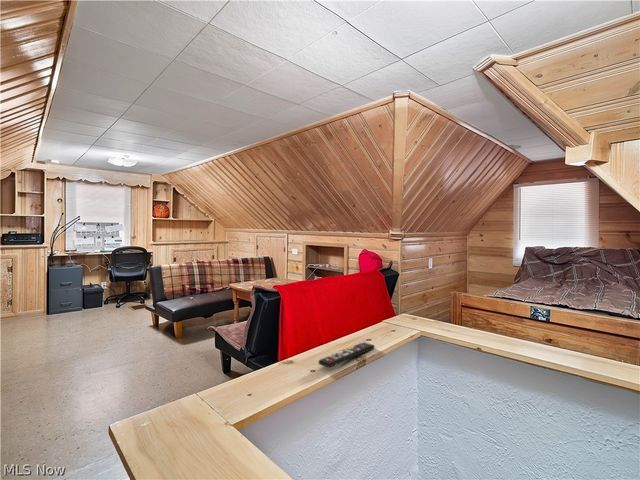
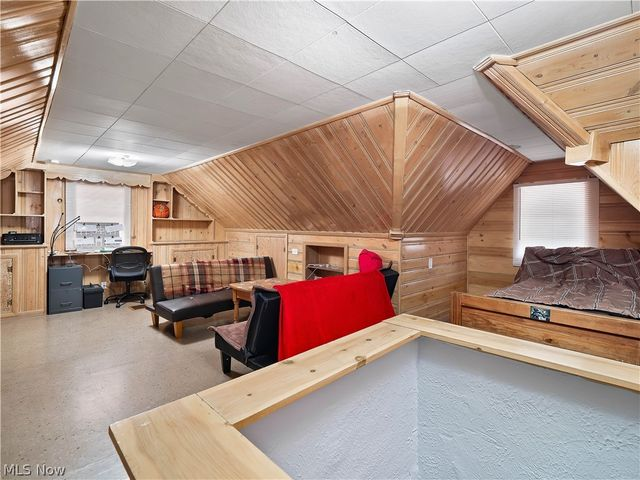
- remote control [317,341,376,369]
